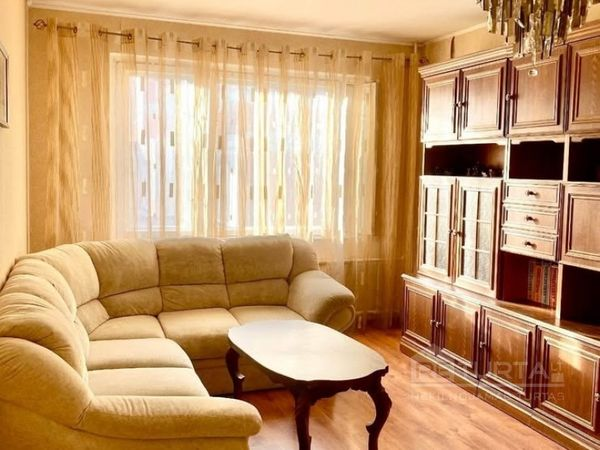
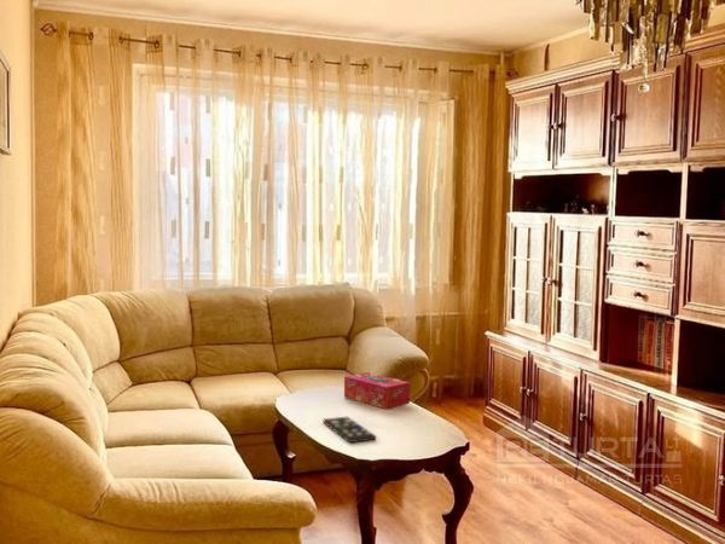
+ tissue box [343,371,411,410]
+ remote control [323,416,377,444]
